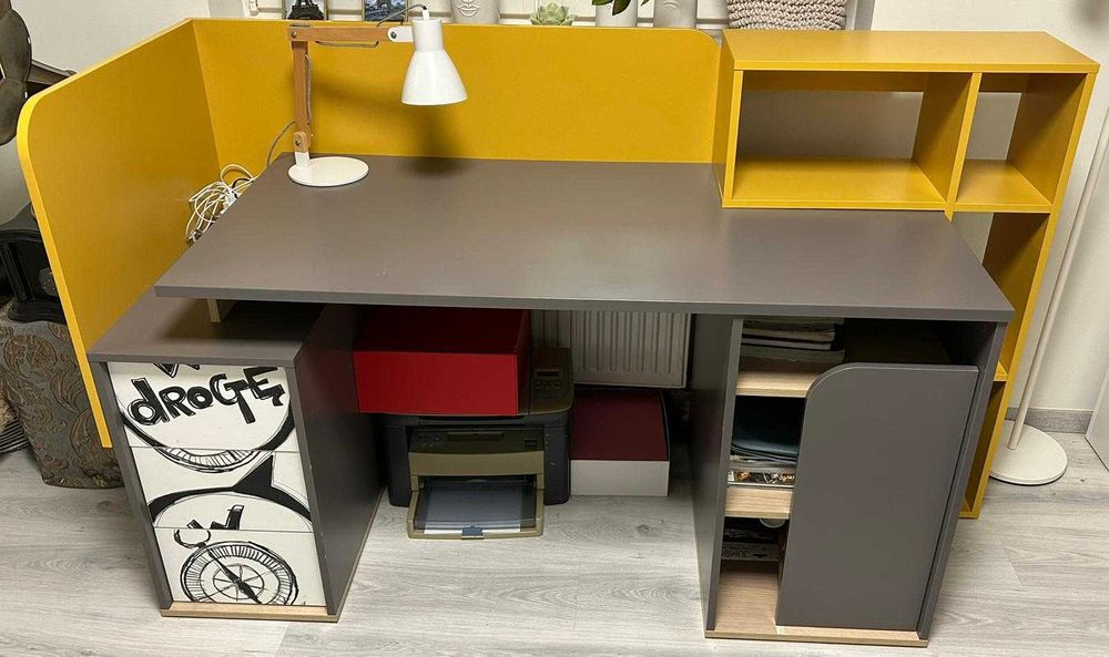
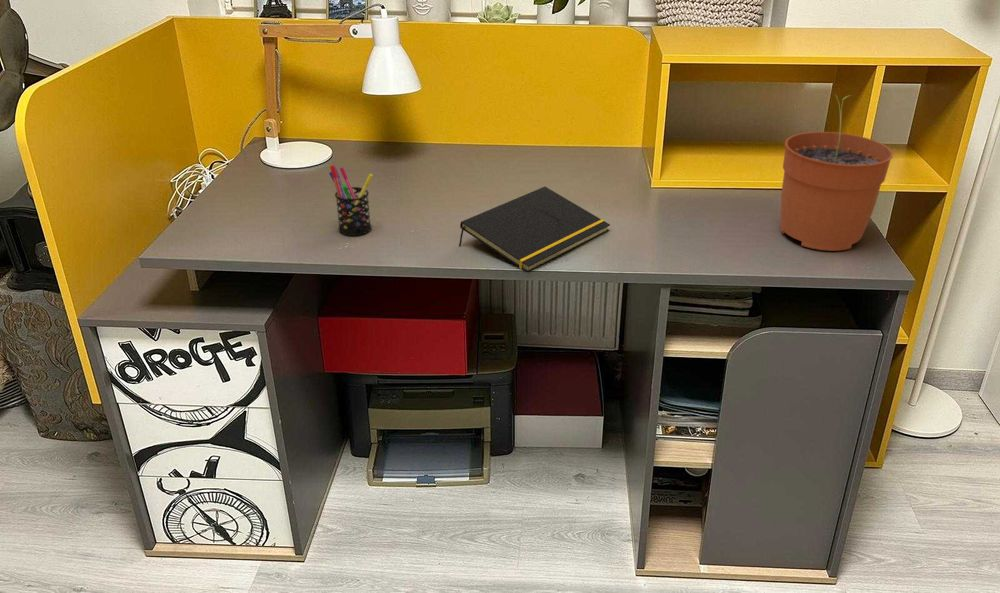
+ notepad [458,186,611,273]
+ pen holder [328,164,374,237]
+ plant pot [779,93,894,252]
